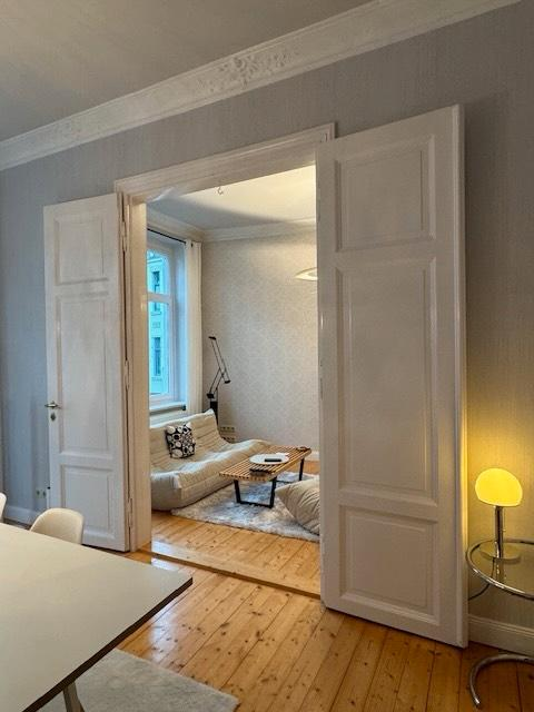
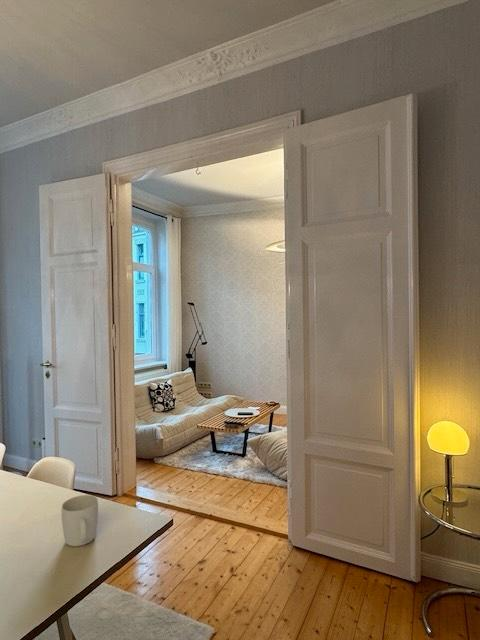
+ mug [61,494,99,547]
